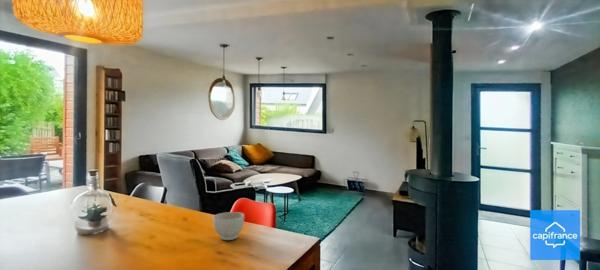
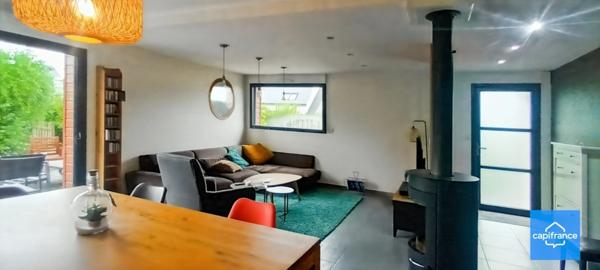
- bowl [212,211,245,241]
